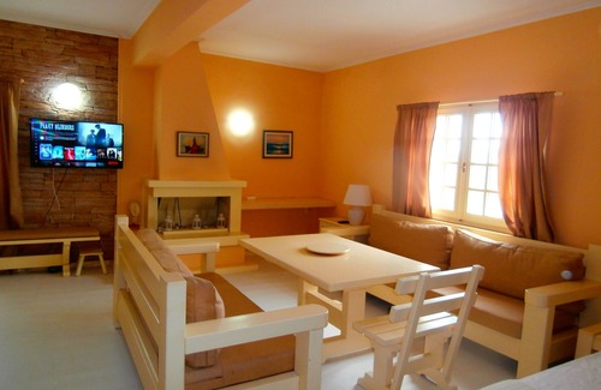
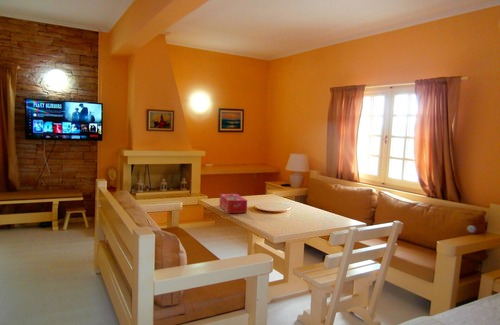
+ tissue box [218,193,248,214]
